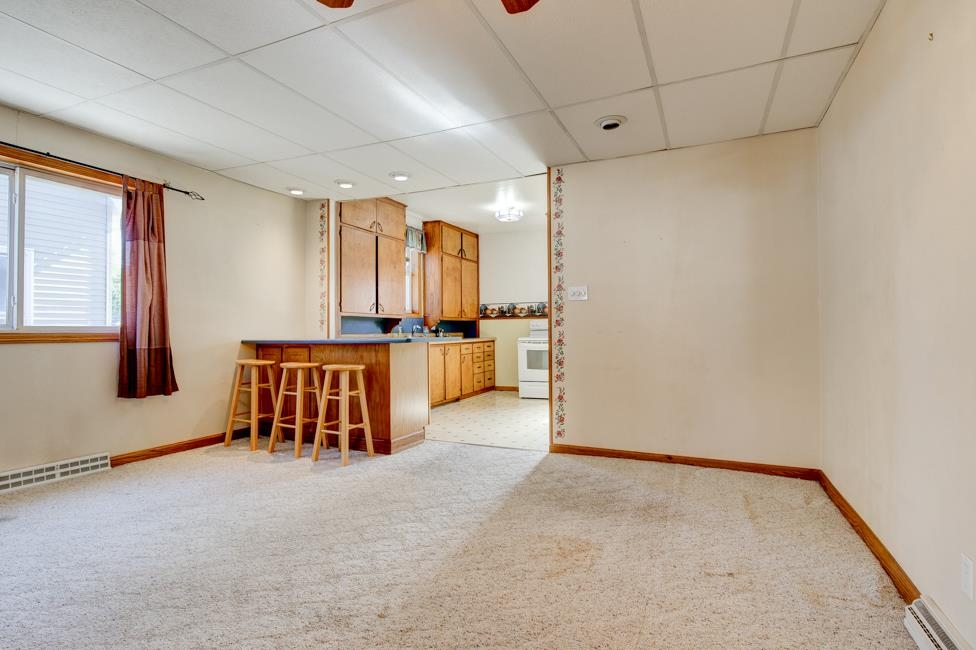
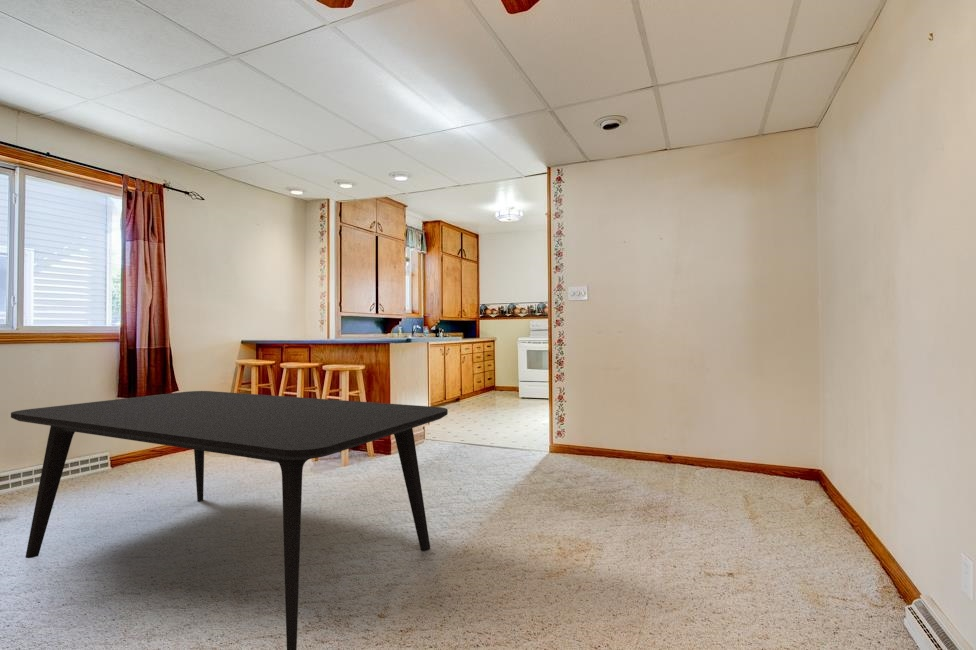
+ dining table [10,390,449,650]
